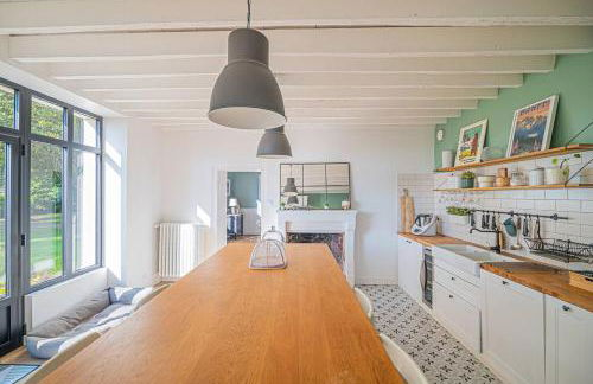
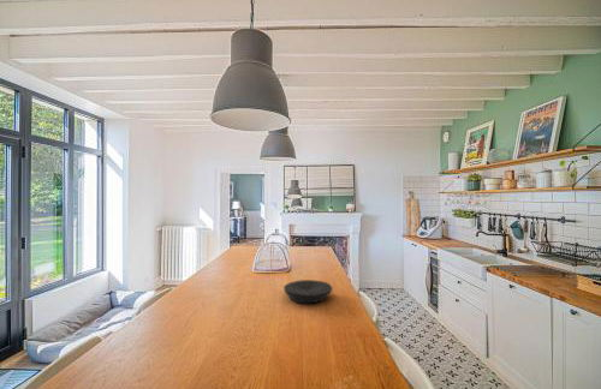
+ plate [282,279,333,304]
